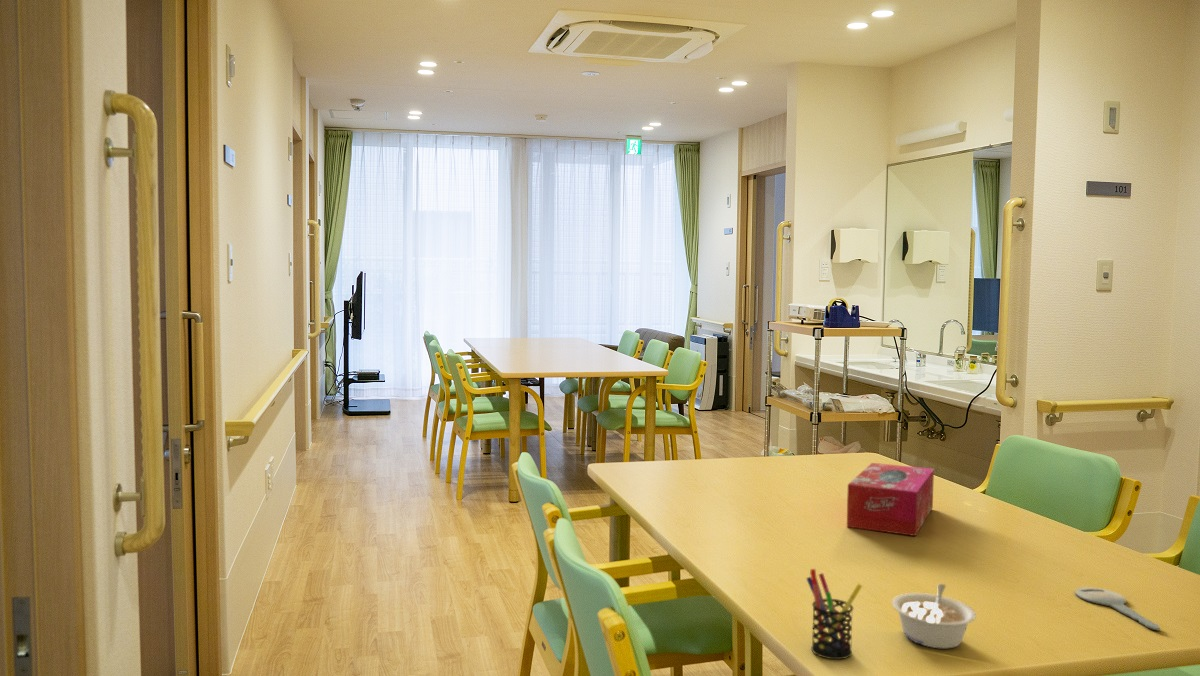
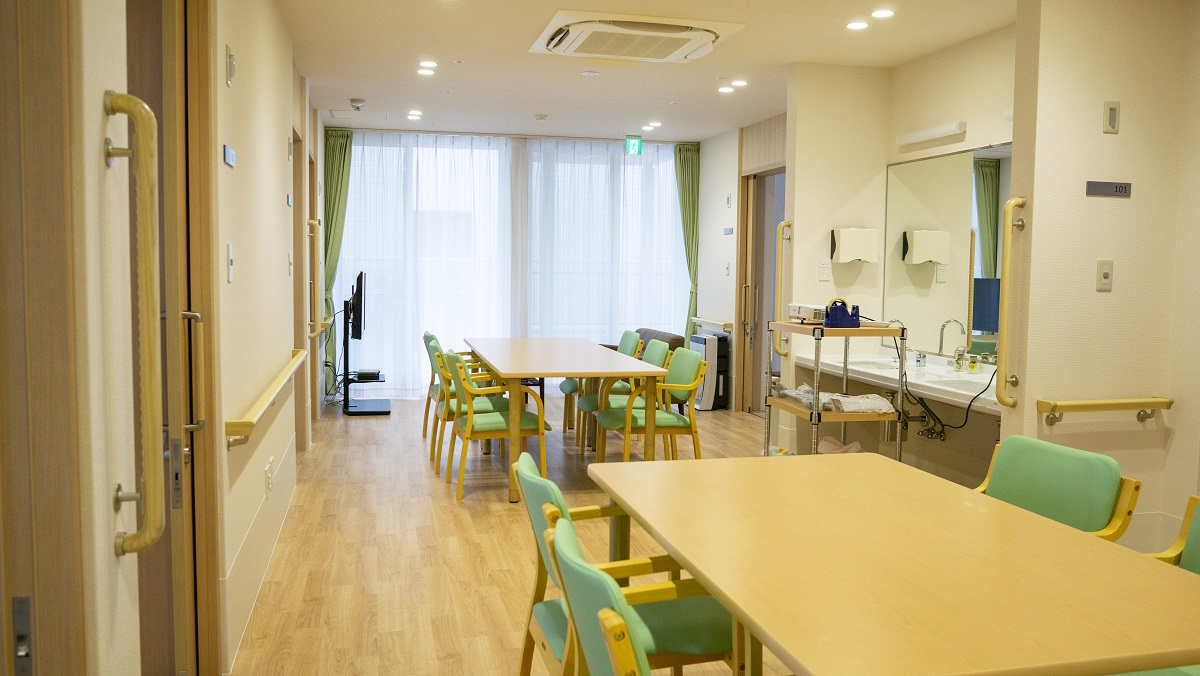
- pen holder [805,568,863,660]
- key [1074,586,1161,631]
- tissue box [846,462,935,537]
- legume [891,583,977,650]
